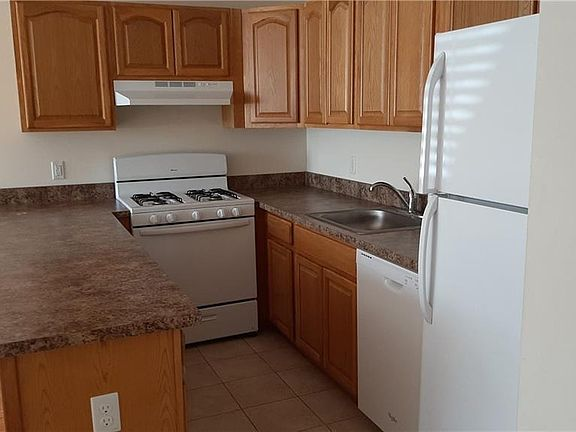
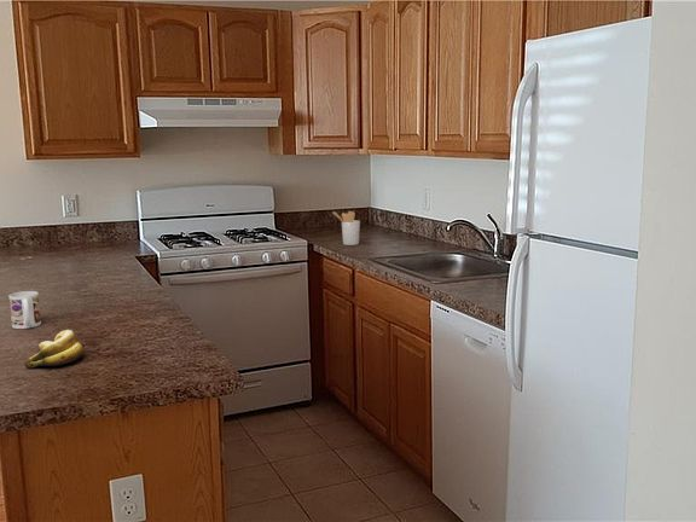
+ utensil holder [332,210,361,246]
+ mug [7,290,42,330]
+ banana [23,329,85,370]
